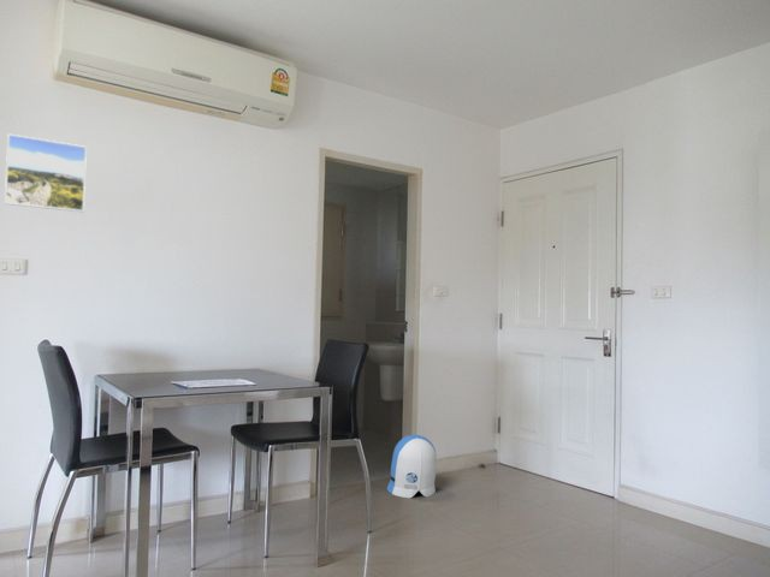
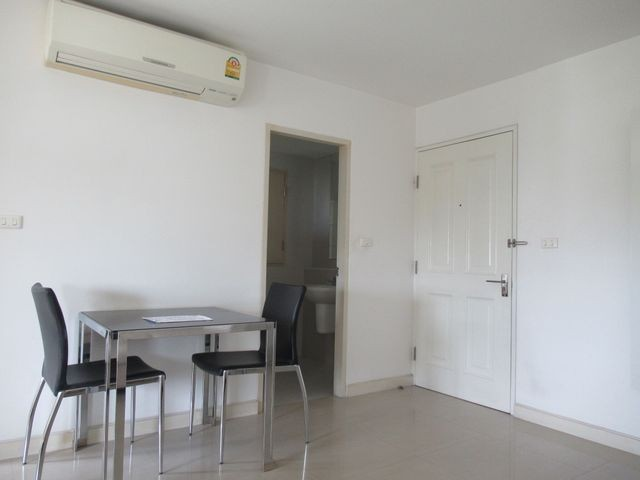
- sun visor [386,434,438,499]
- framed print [4,132,88,213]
